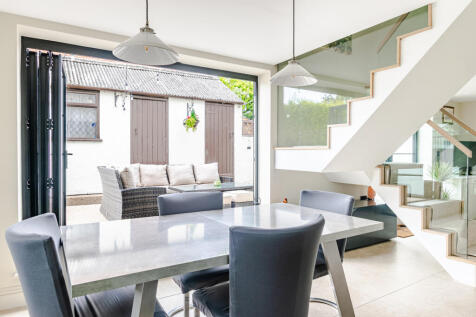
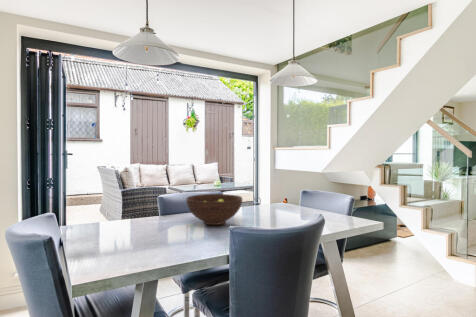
+ fruit bowl [185,193,243,226]
